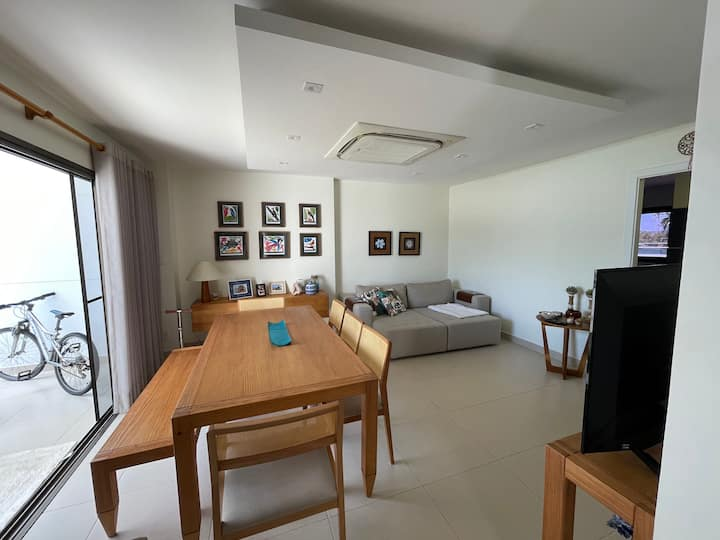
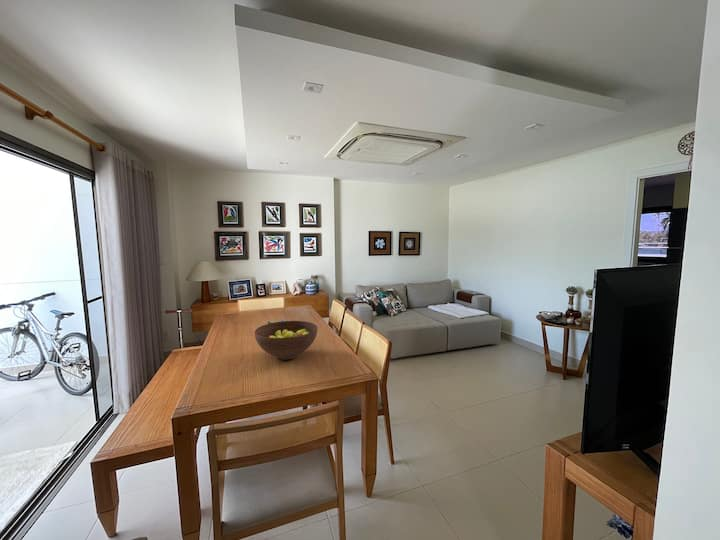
+ fruit bowl [254,320,318,361]
